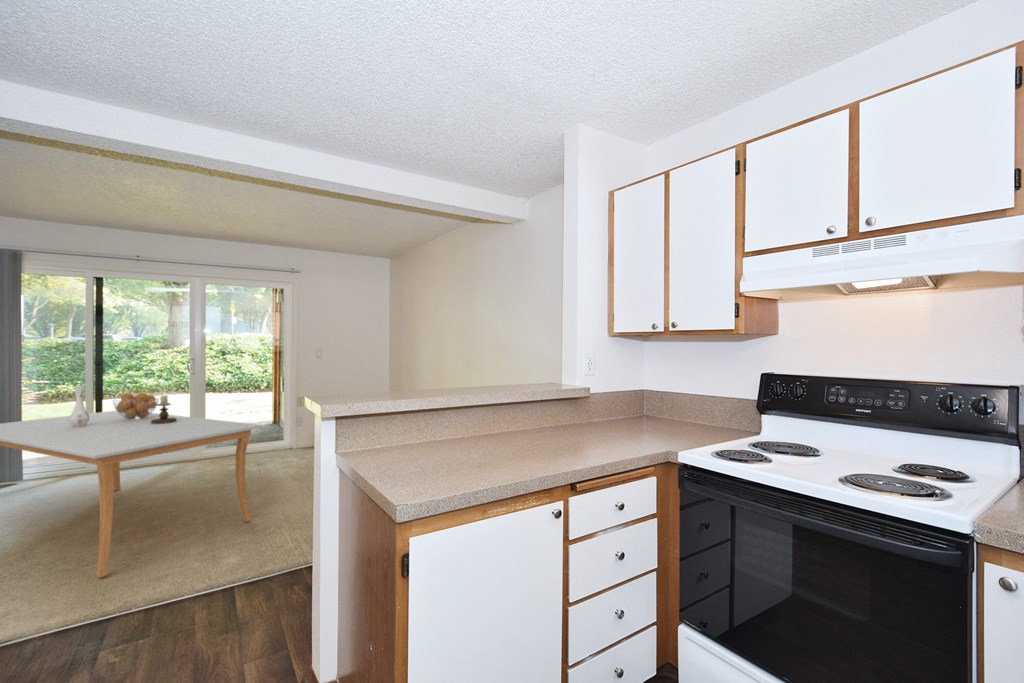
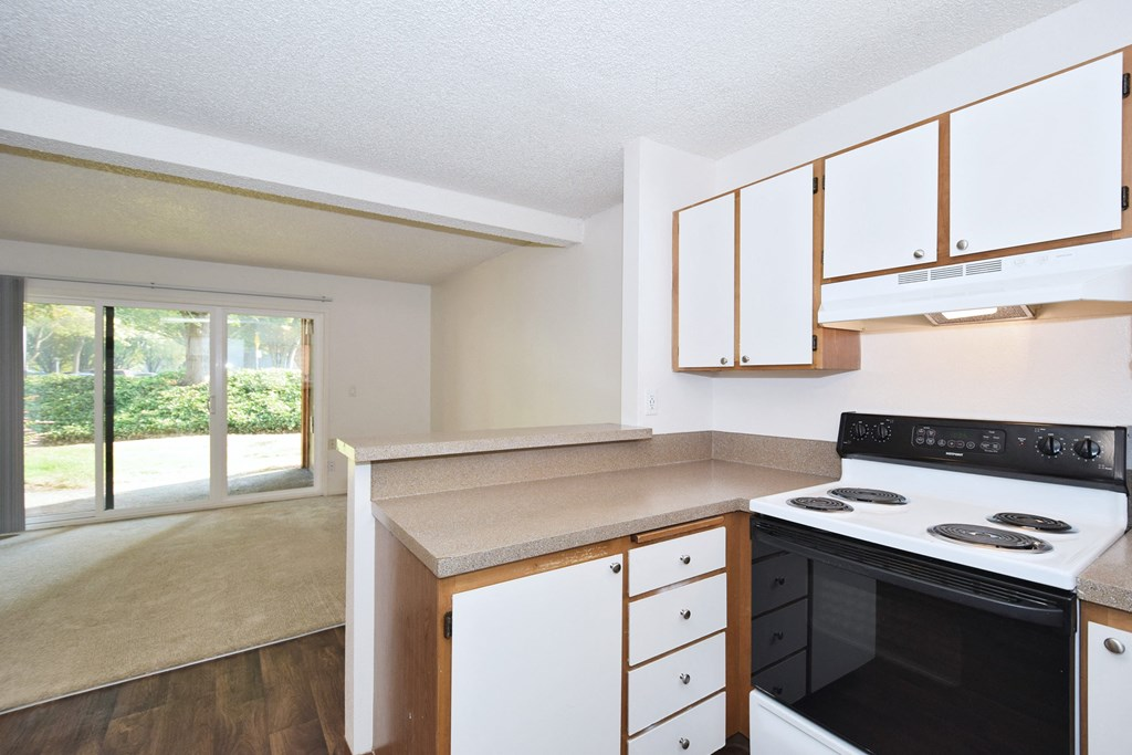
- candlestick [151,394,177,424]
- vase [69,385,89,427]
- fruit basket [111,392,160,420]
- dining table [0,410,264,579]
